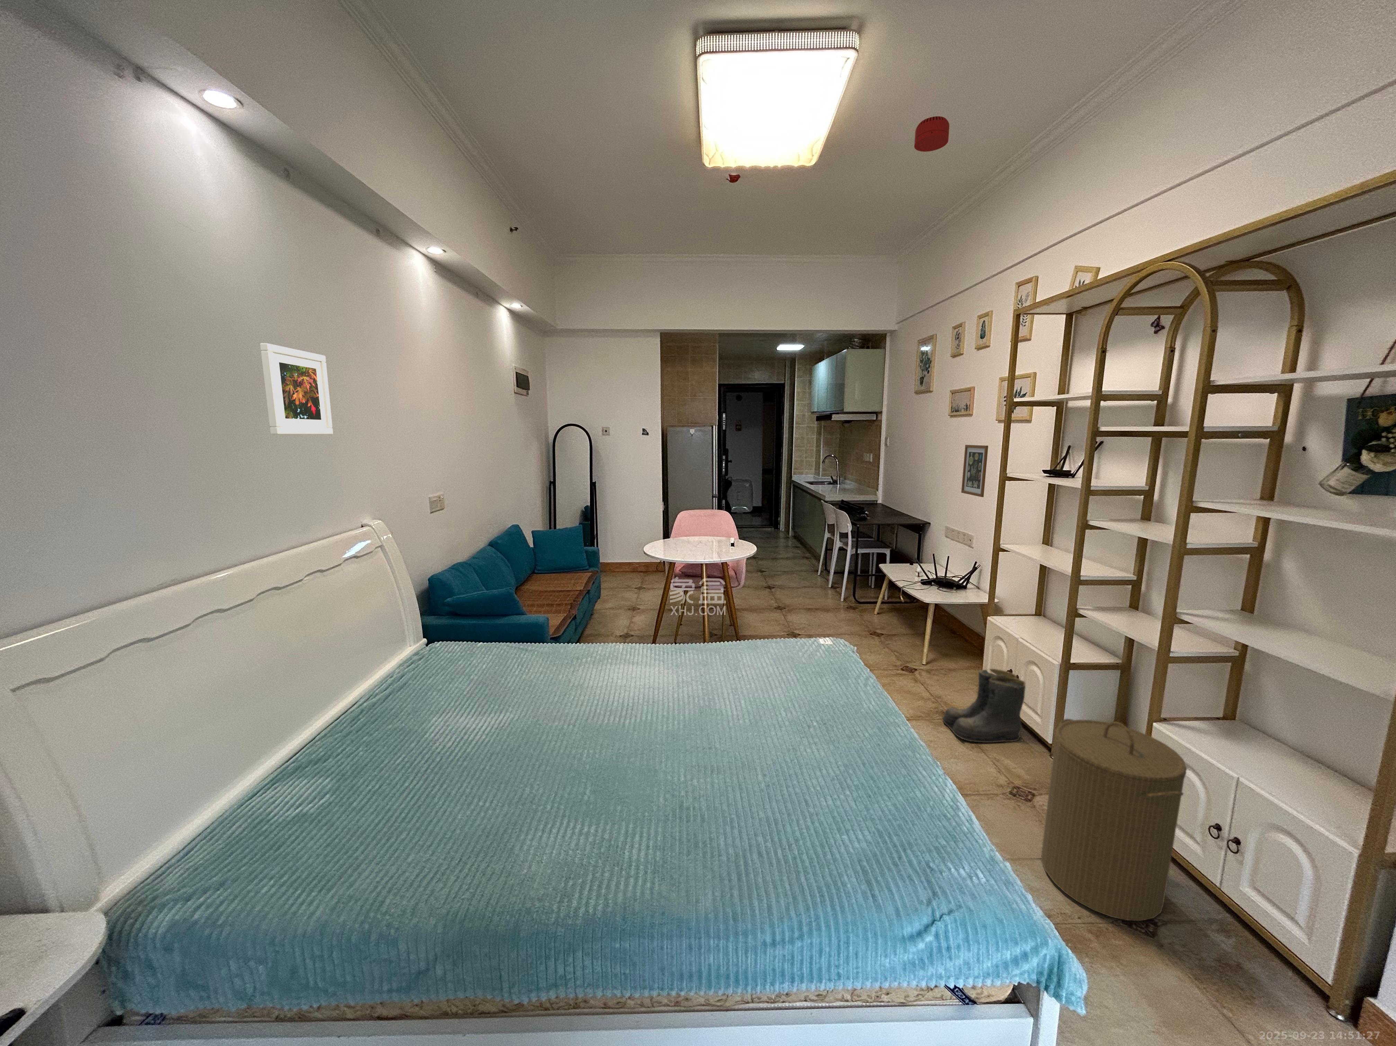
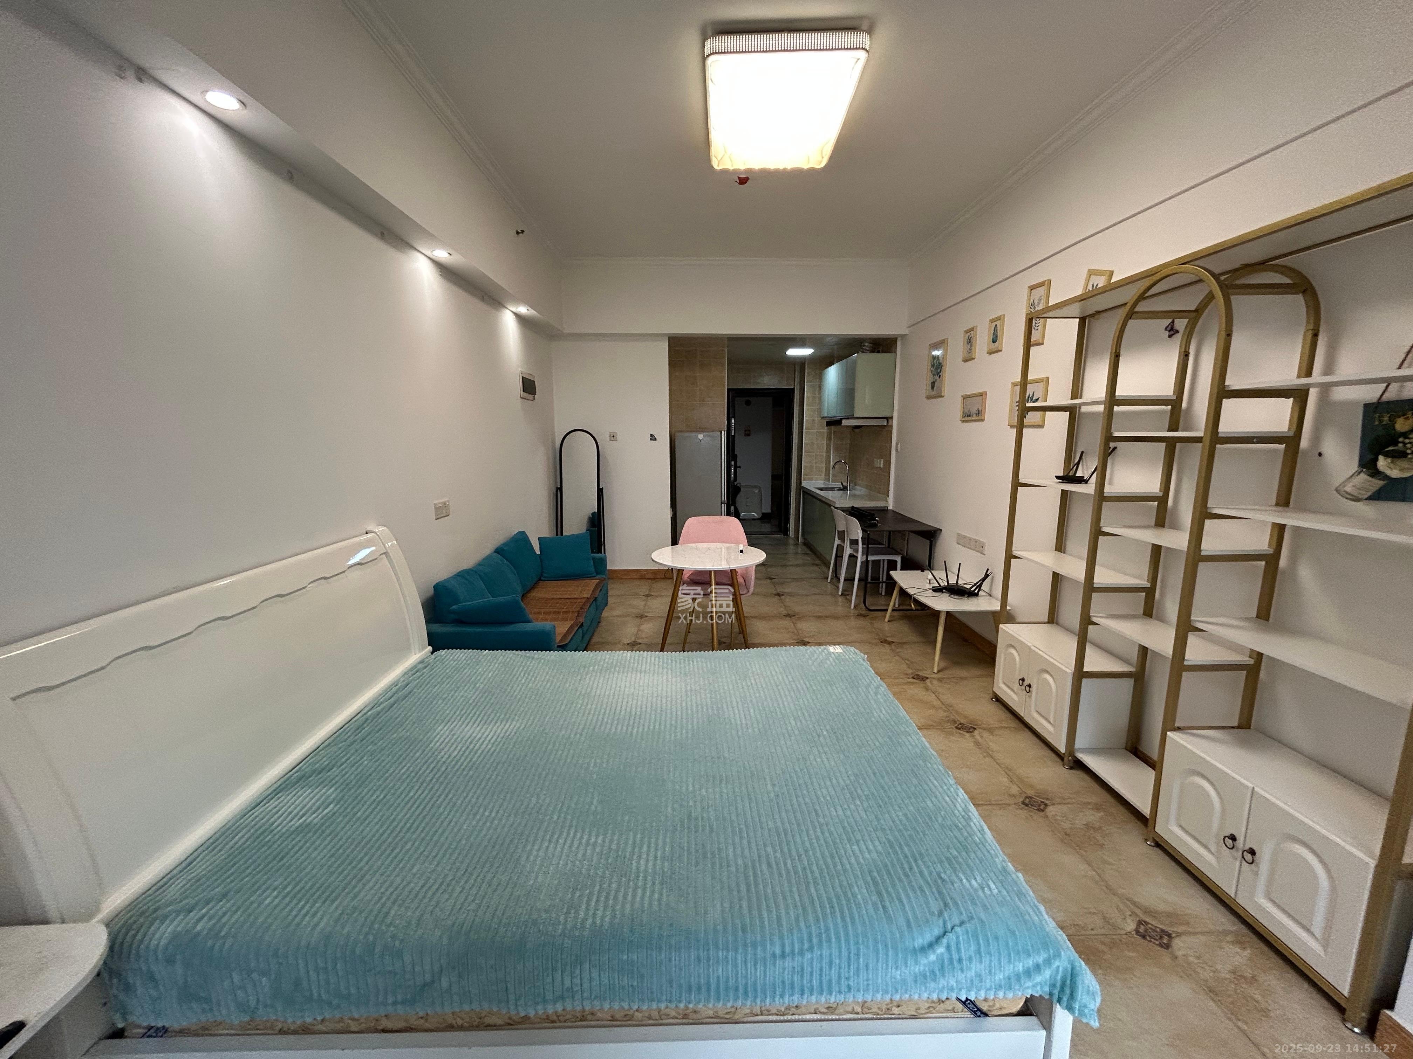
- boots [941,668,1027,743]
- laundry hamper [1041,719,1187,922]
- wall art [961,445,988,498]
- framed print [259,343,333,435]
- smoke detector [913,115,950,153]
